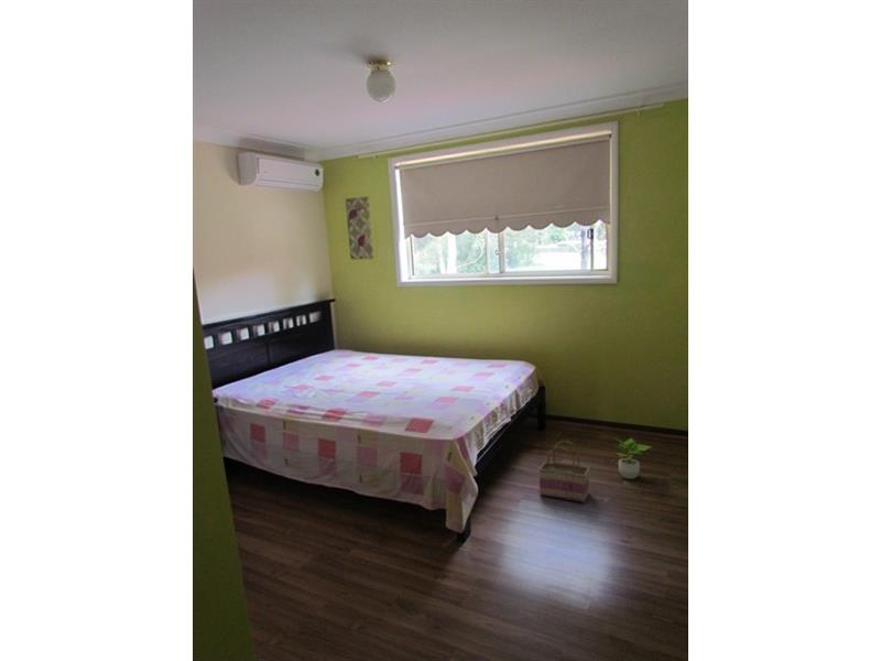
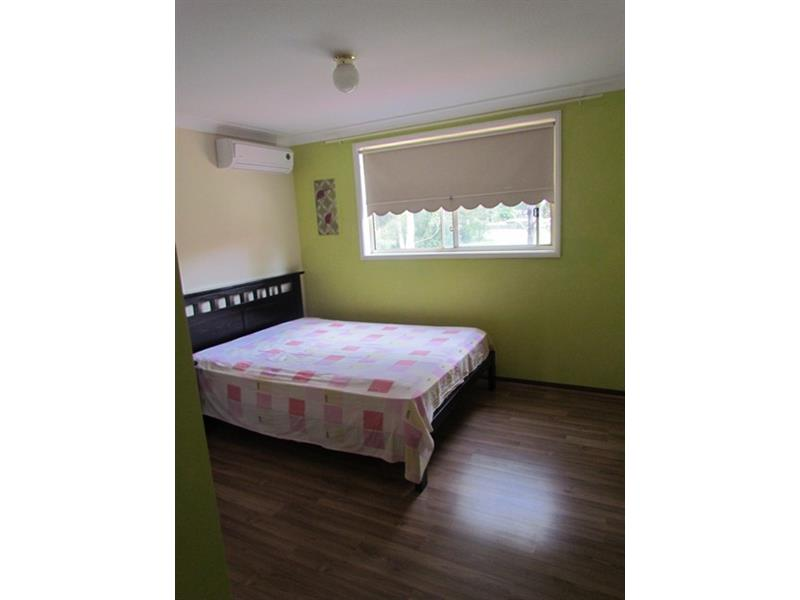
- potted plant [613,436,653,480]
- basket [537,440,590,503]
